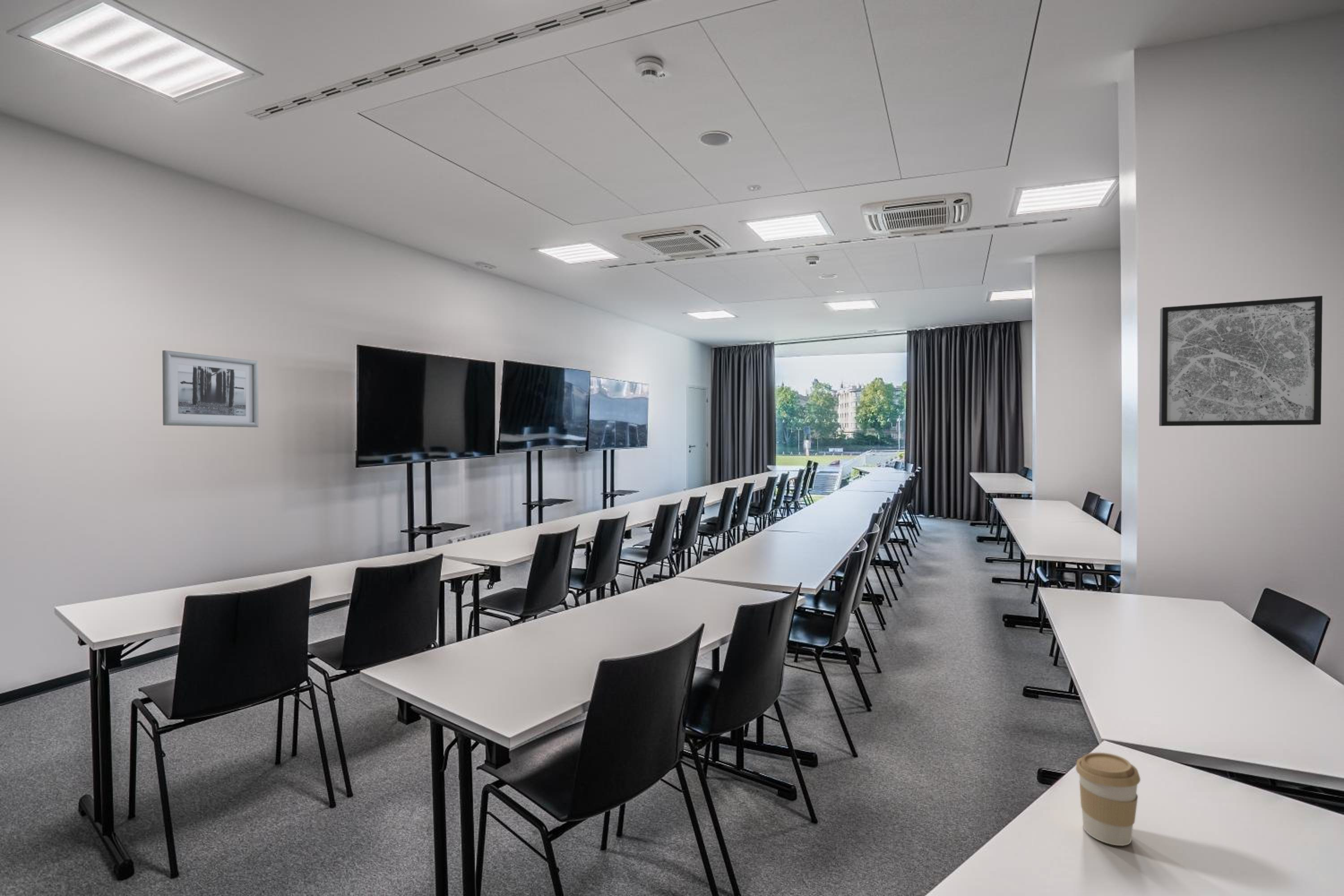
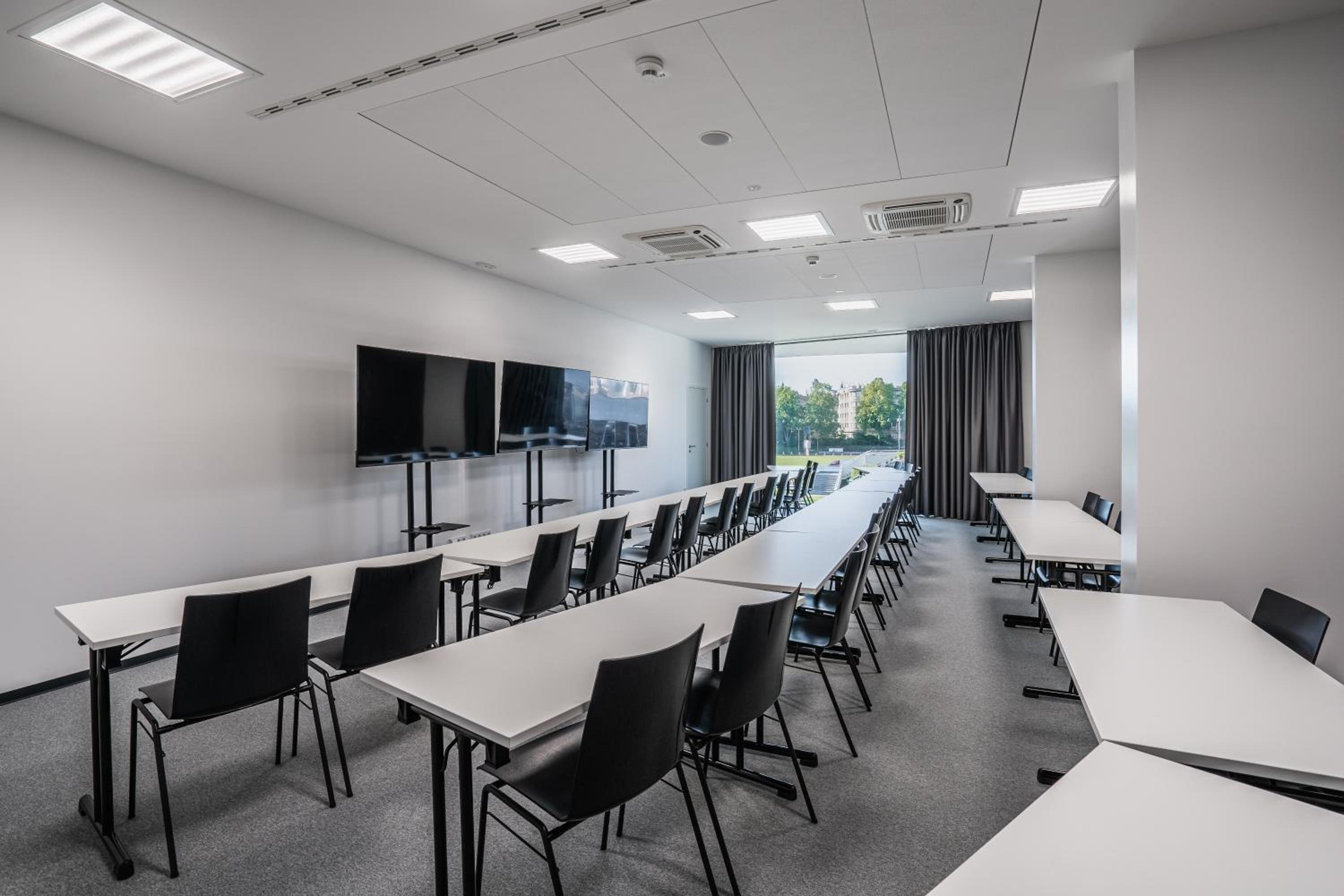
- wall art [162,350,259,428]
- coffee cup [1075,752,1141,846]
- wall art [1159,295,1323,426]
